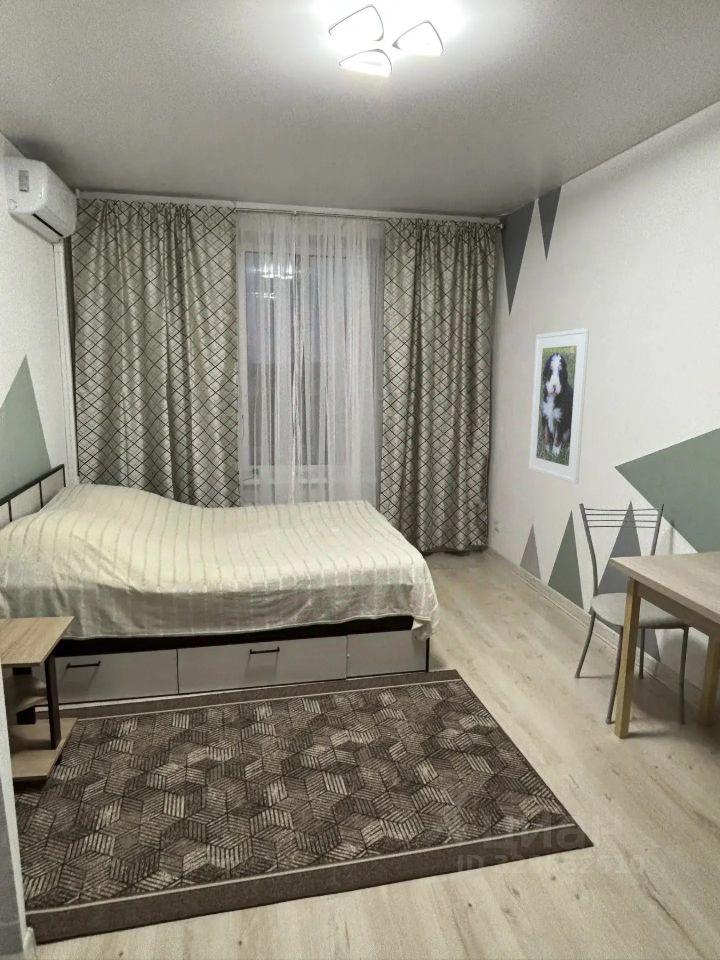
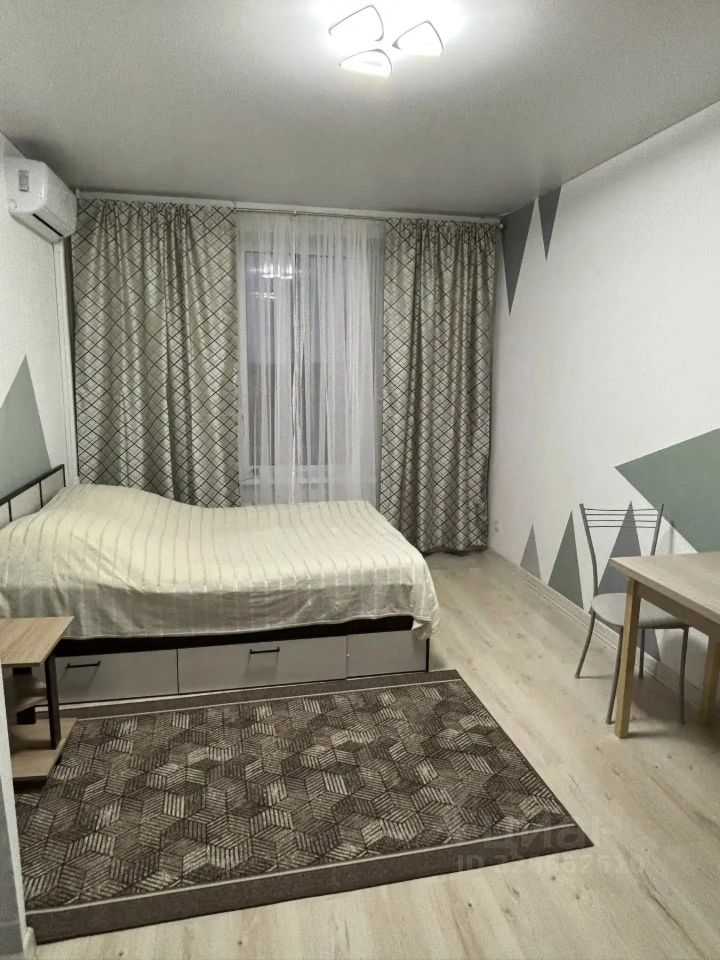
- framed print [528,327,590,485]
